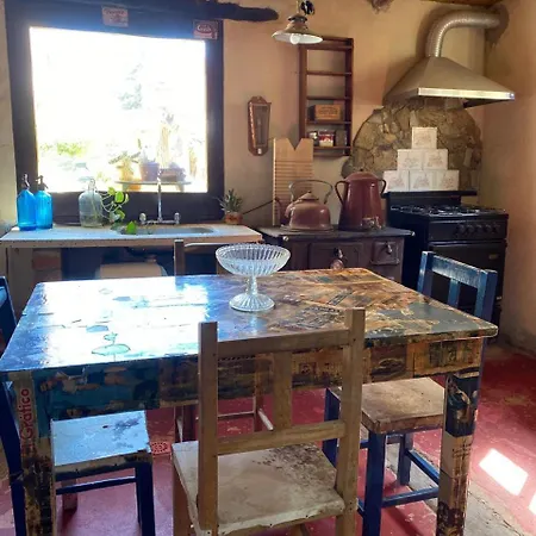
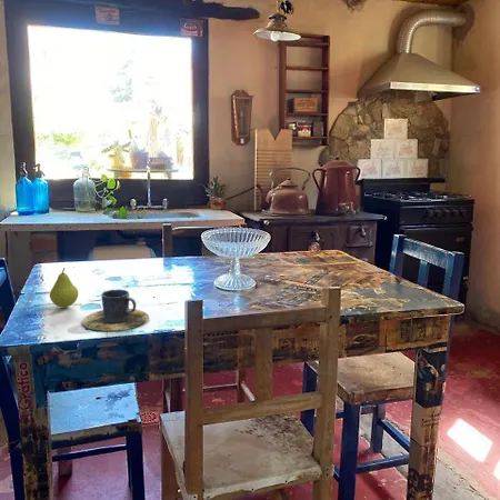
+ cup [81,288,150,332]
+ fruit [49,267,79,309]
